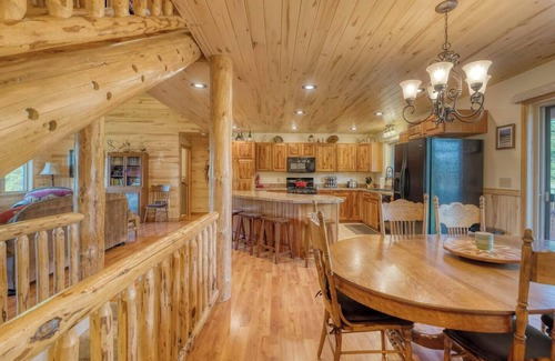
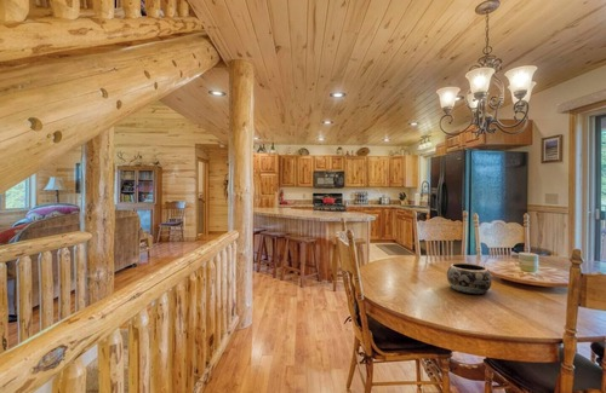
+ decorative bowl [446,261,493,295]
